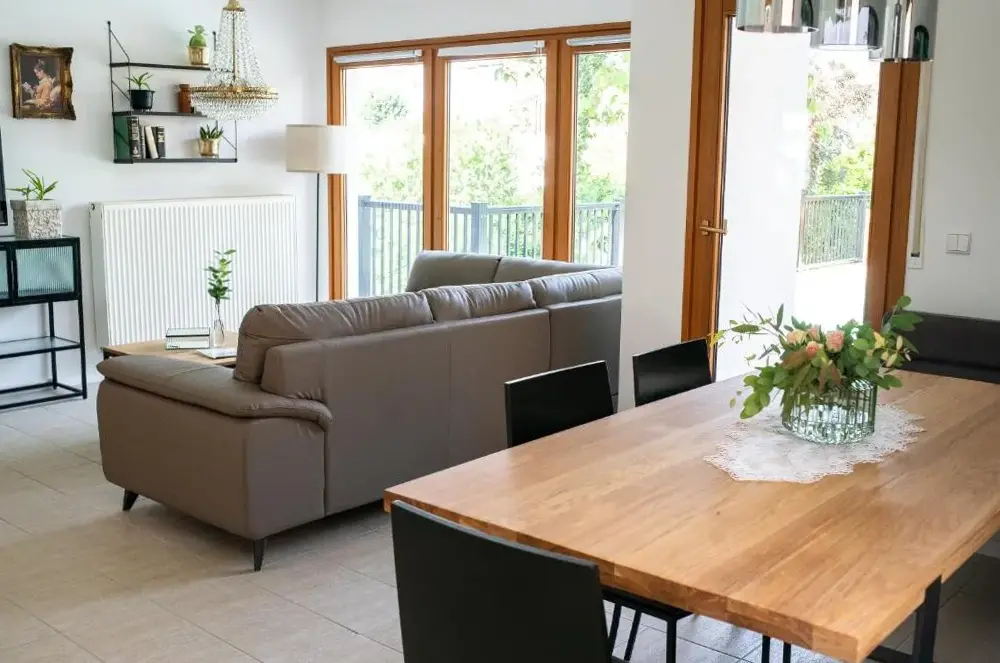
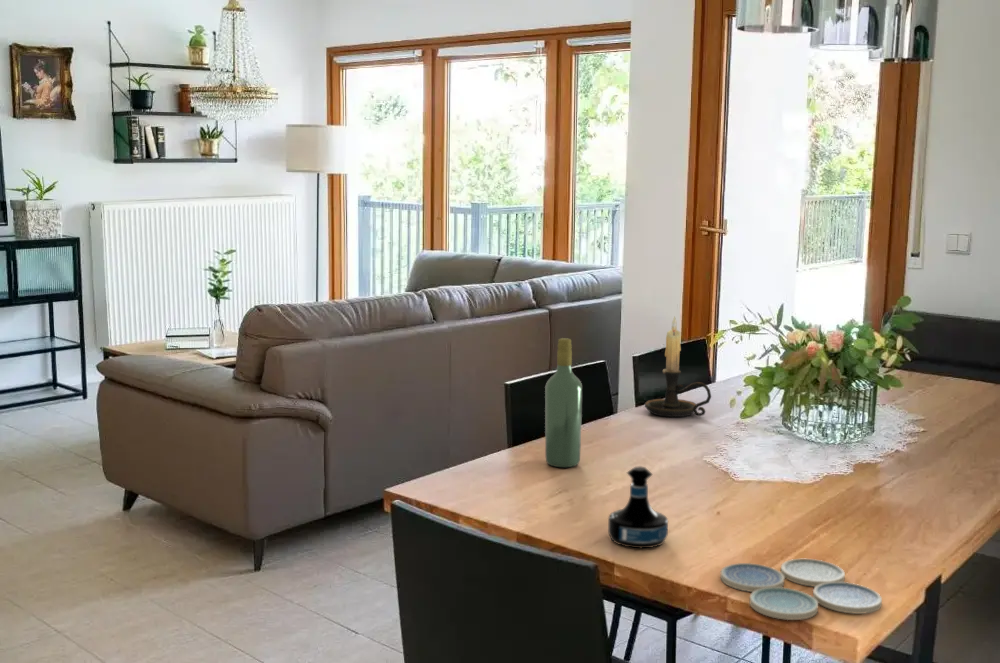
+ candle holder [644,315,712,418]
+ wine bottle [544,337,583,468]
+ tequila bottle [607,465,669,549]
+ drink coaster [719,558,883,621]
